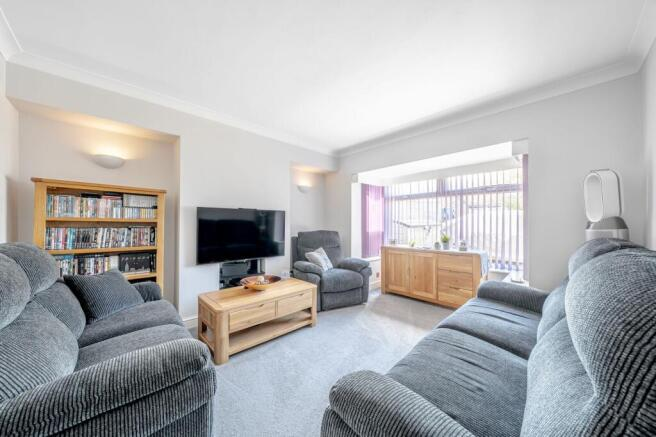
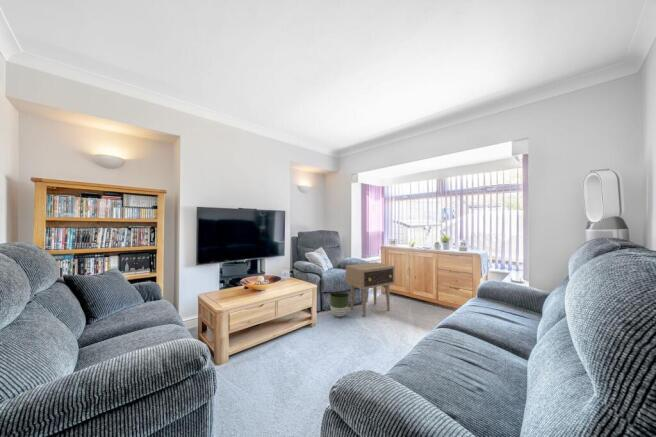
+ side table [345,261,396,318]
+ planter [329,291,350,318]
